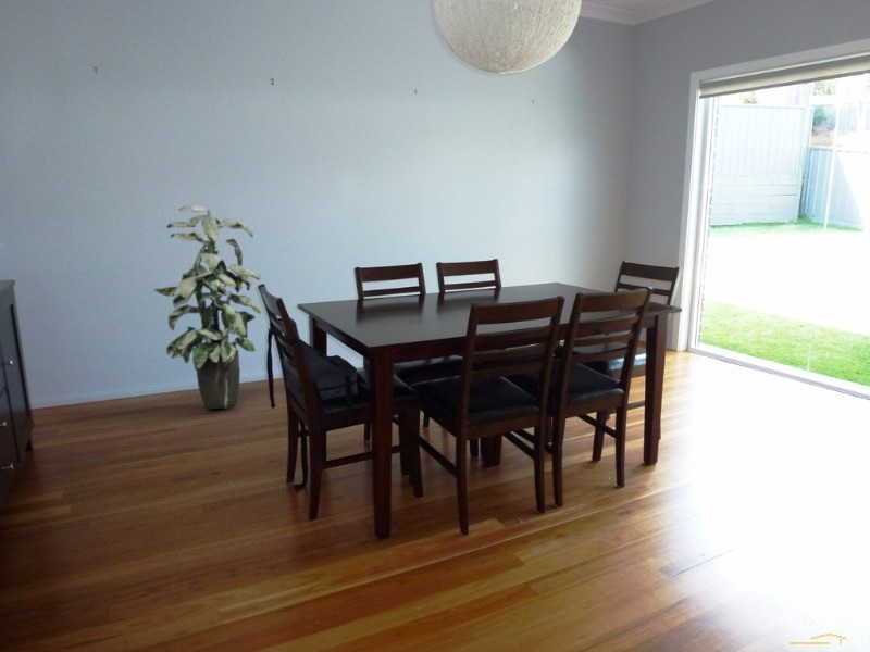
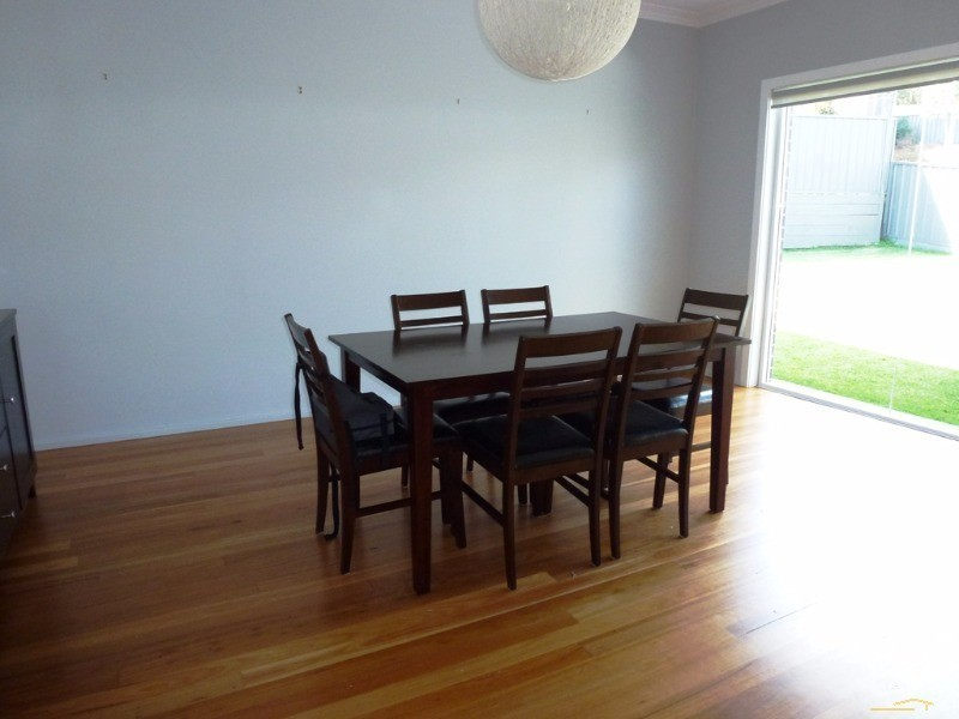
- indoor plant [152,204,262,410]
